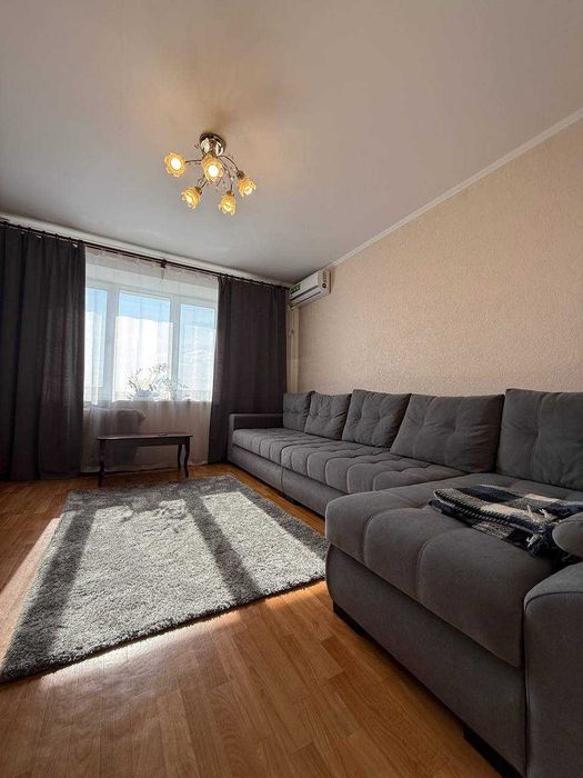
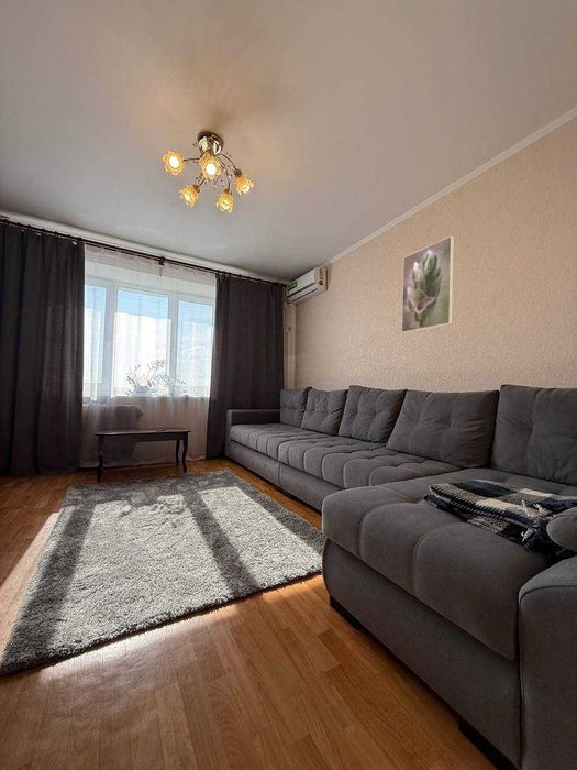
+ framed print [400,235,455,334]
